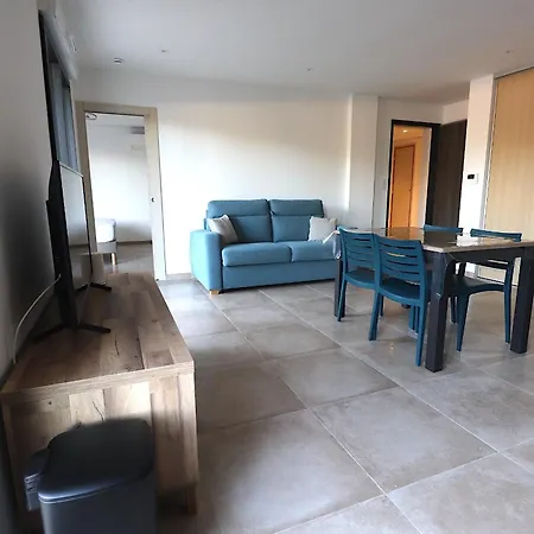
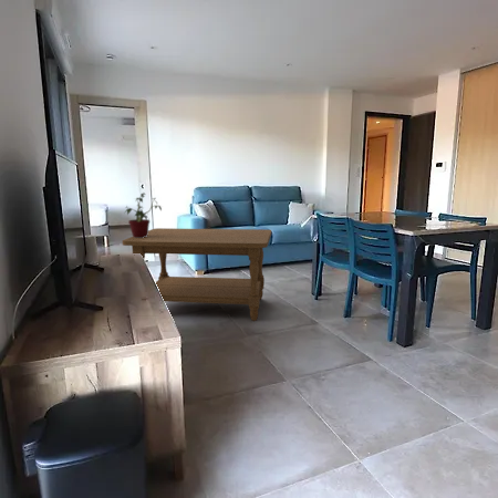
+ potted plant [123,191,163,238]
+ coffee table [122,227,272,322]
